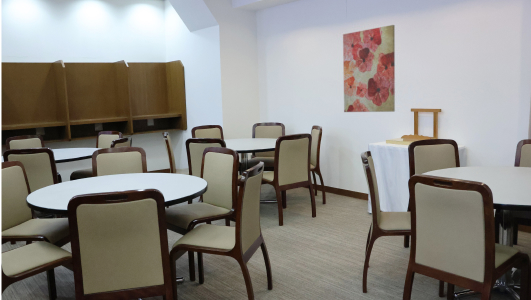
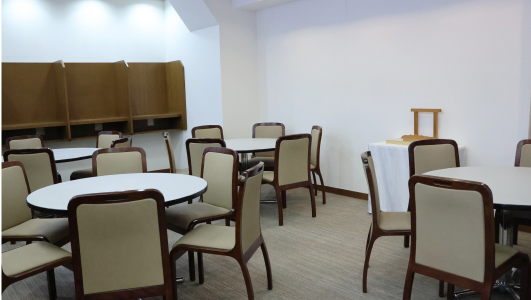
- wall art [342,24,396,113]
